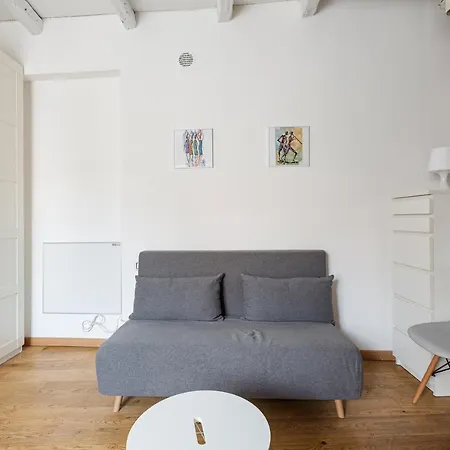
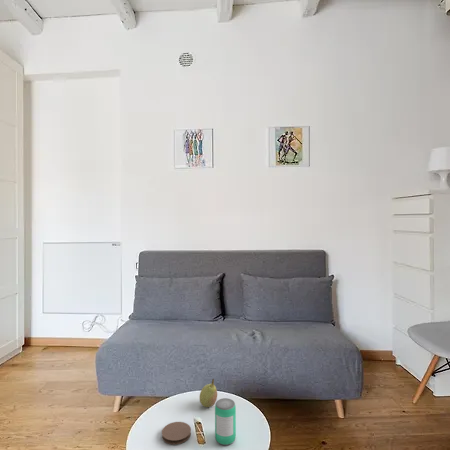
+ beverage can [214,397,237,446]
+ fruit [199,378,218,408]
+ coaster [161,421,192,446]
